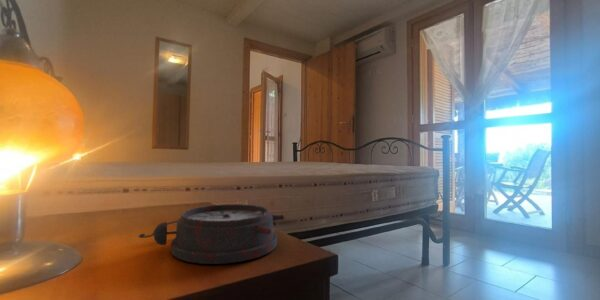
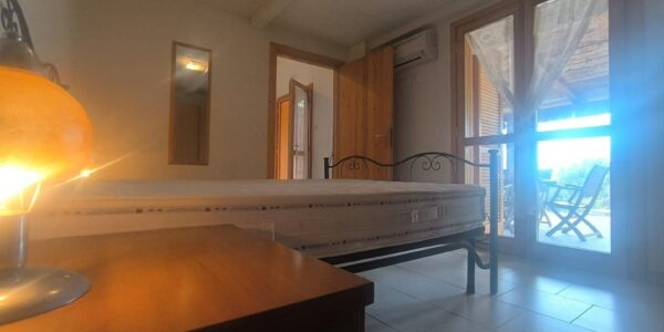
- alarm clock [138,203,286,265]
